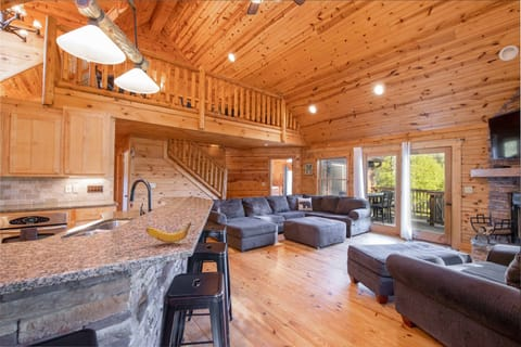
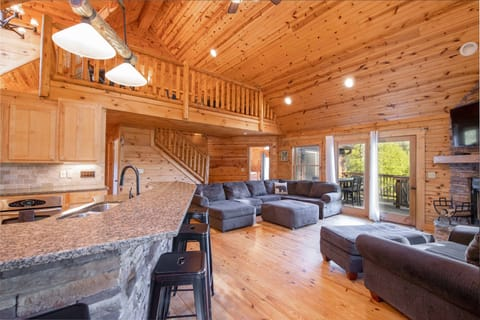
- banana [144,221,192,244]
